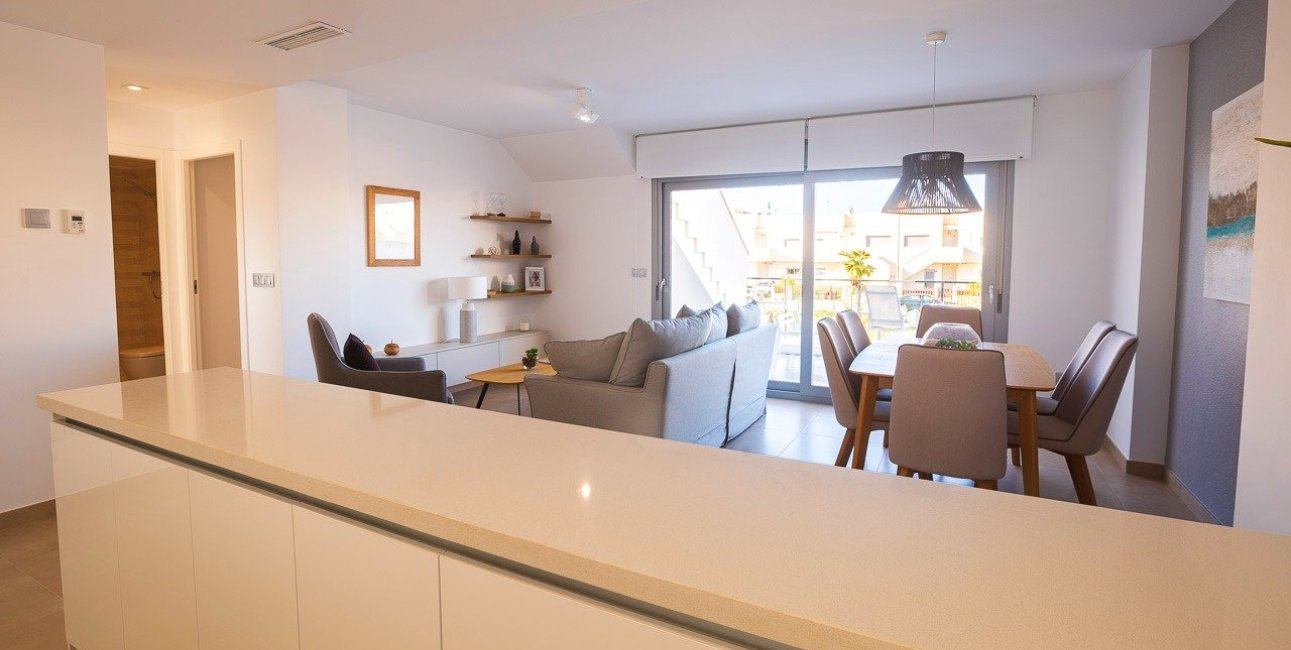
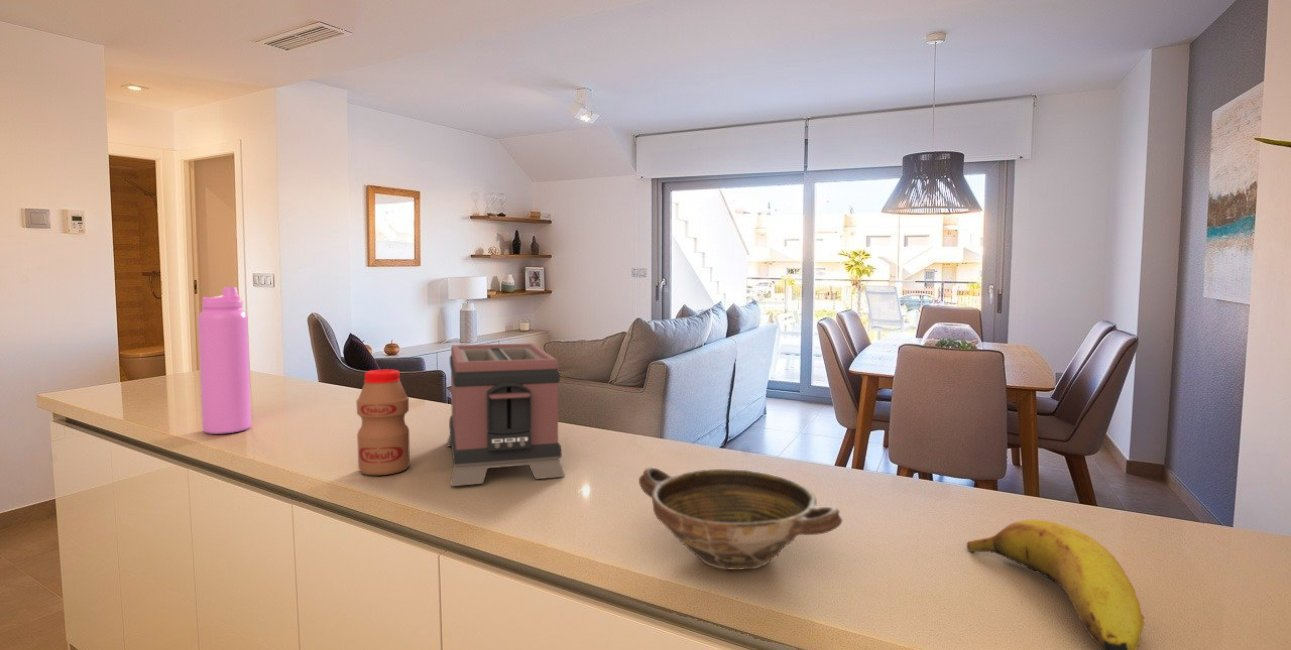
+ bottle [355,368,411,476]
+ toaster [446,342,566,487]
+ fruit [966,518,1146,650]
+ water bottle [197,286,253,435]
+ bowl [638,466,843,571]
